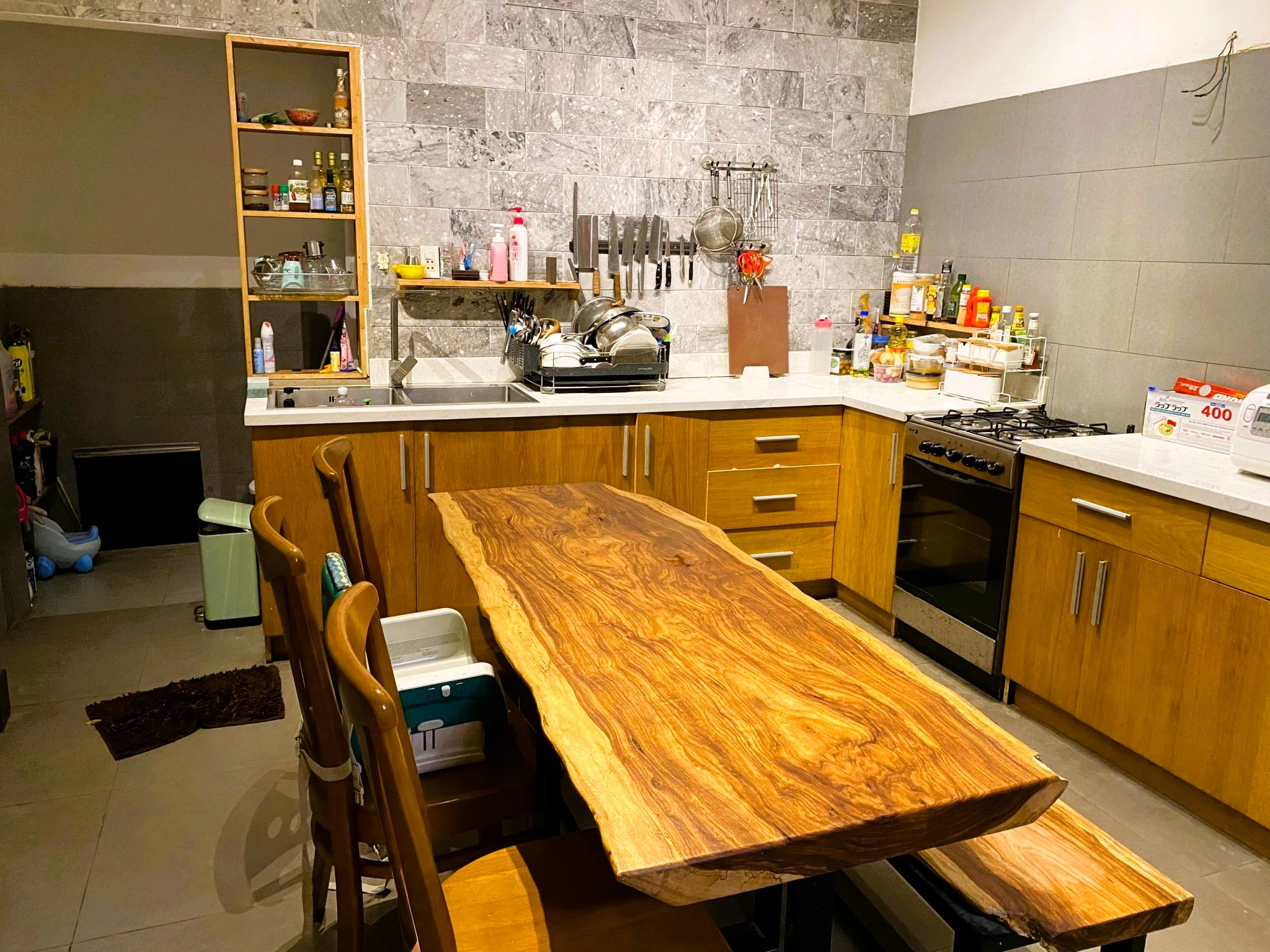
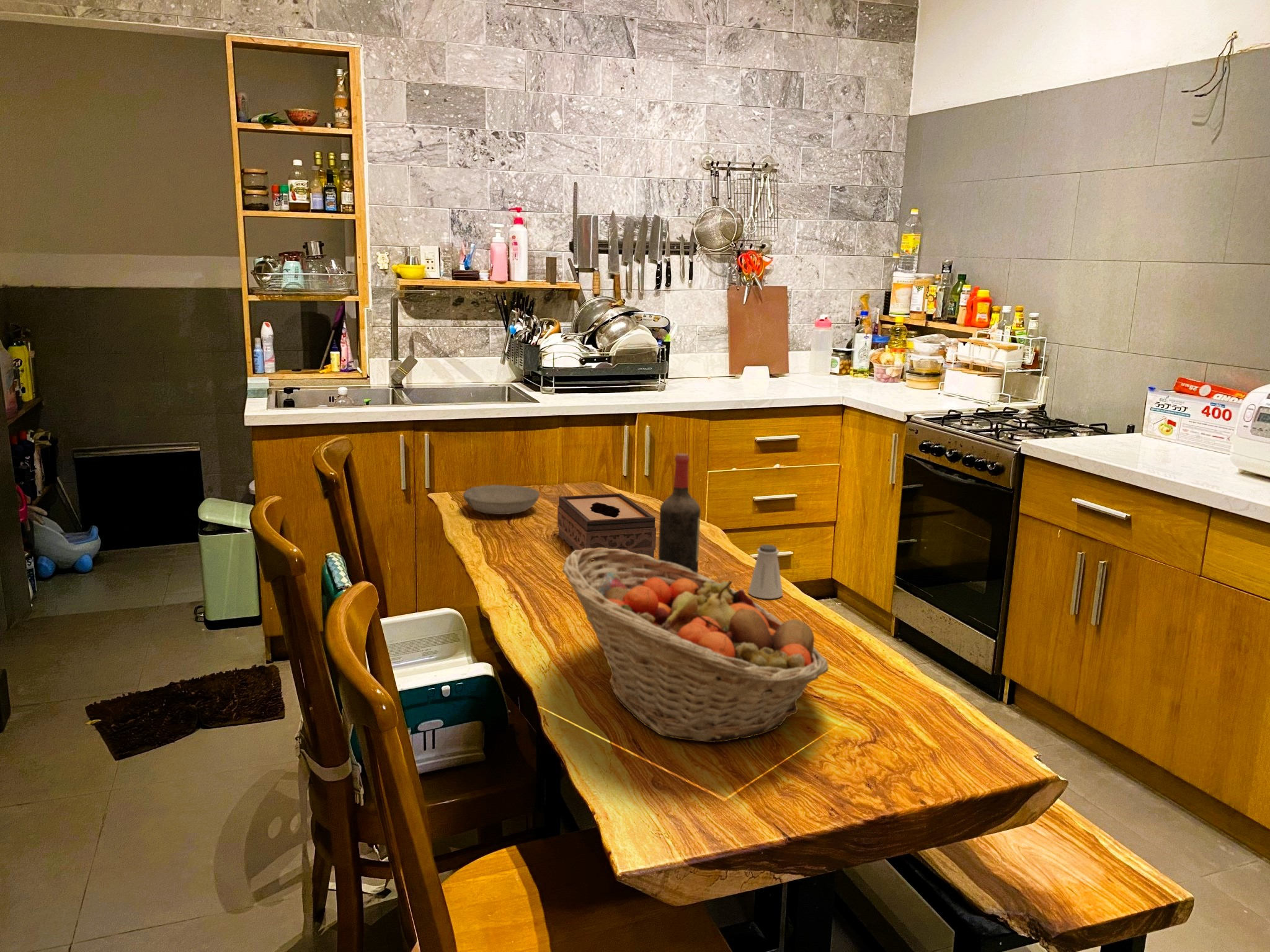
+ bowl [462,484,540,515]
+ fruit basket [561,548,829,743]
+ wine bottle [658,452,701,573]
+ saltshaker [748,544,783,599]
+ tissue box [557,493,657,562]
